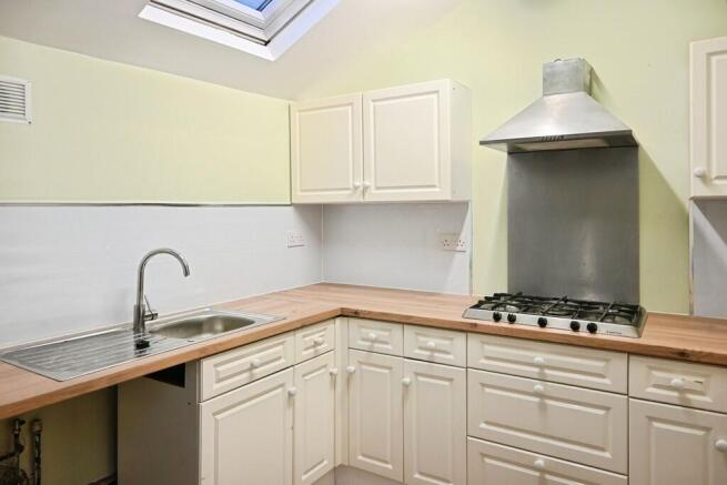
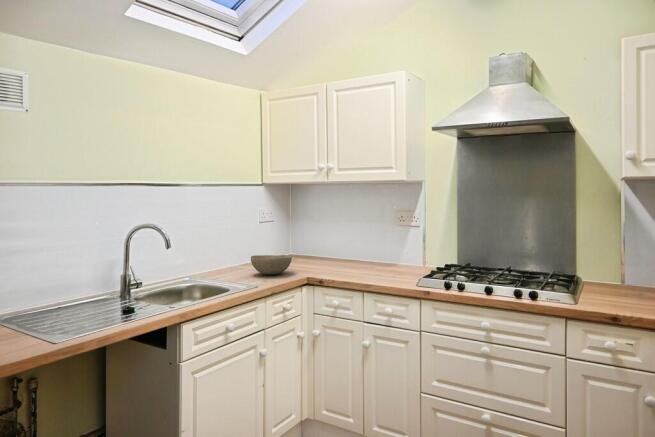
+ bowl [250,254,293,276]
